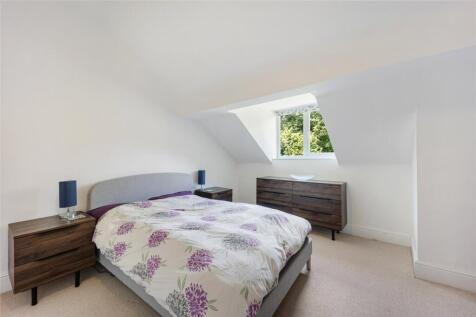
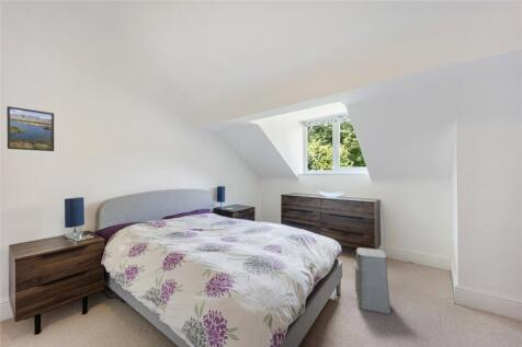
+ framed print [5,105,55,152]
+ air purifier [354,246,392,315]
